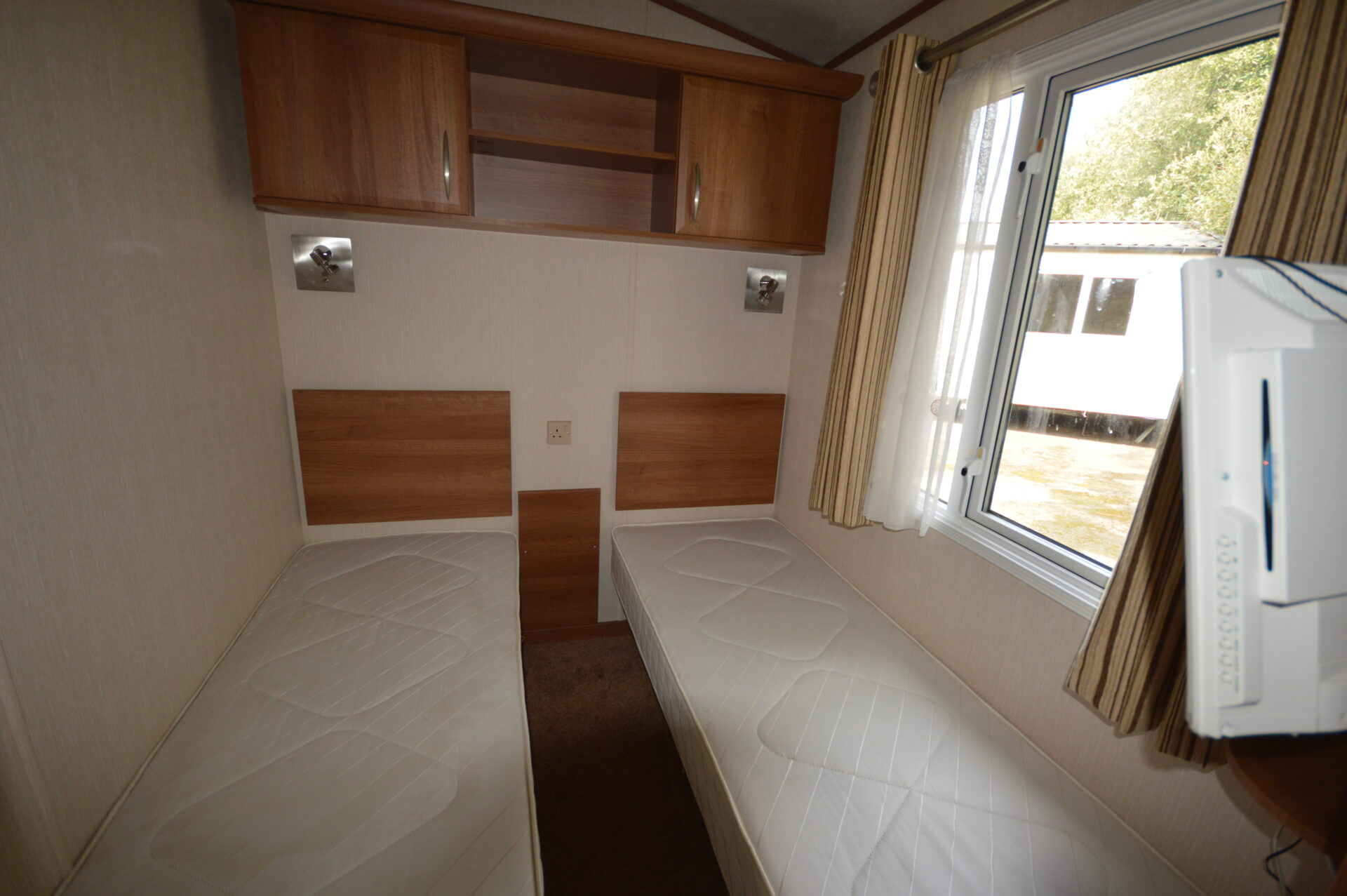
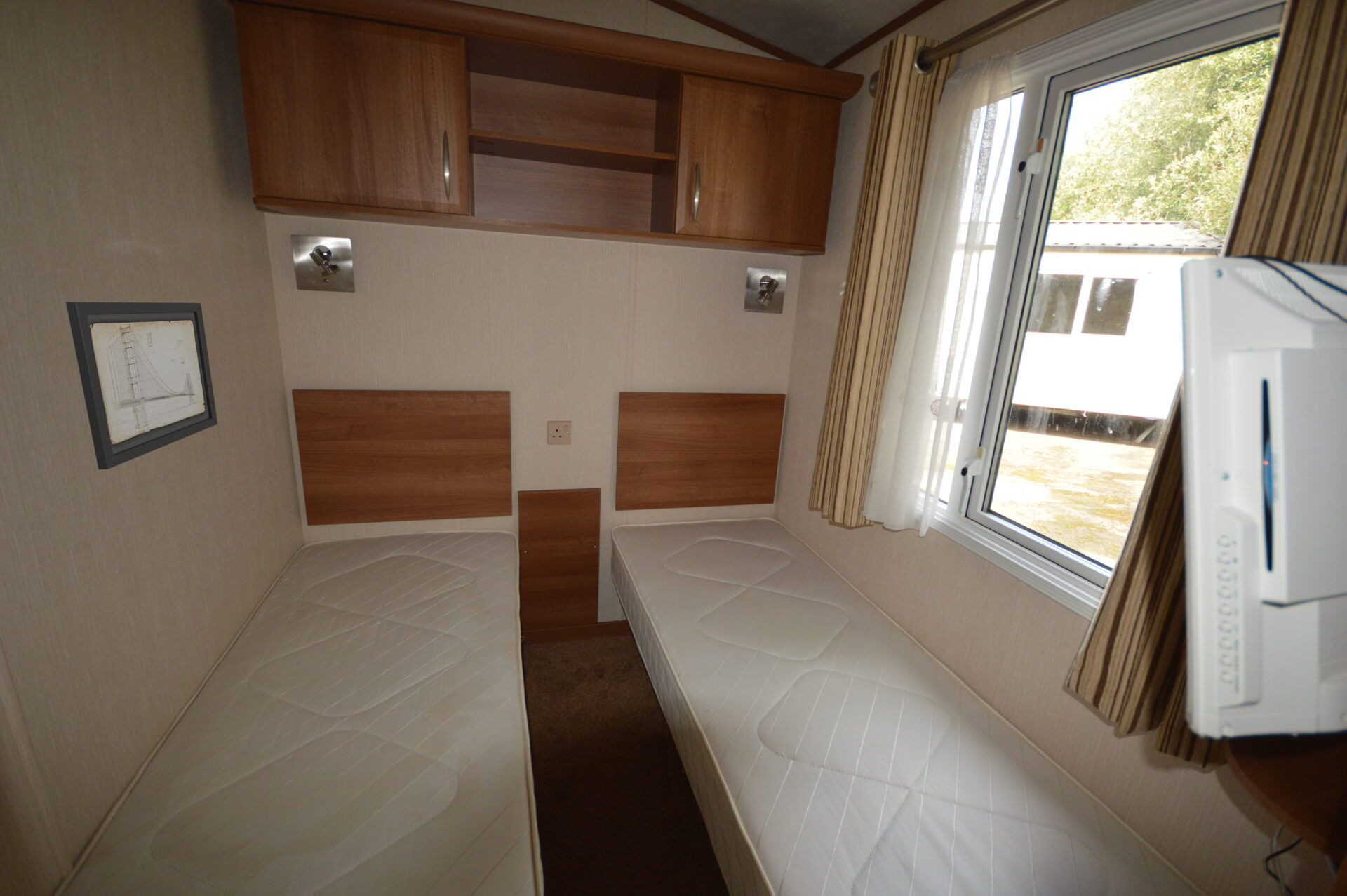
+ wall art [65,301,218,470]
